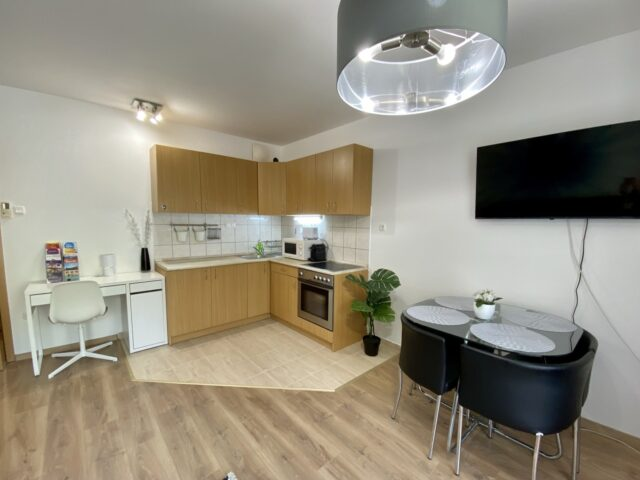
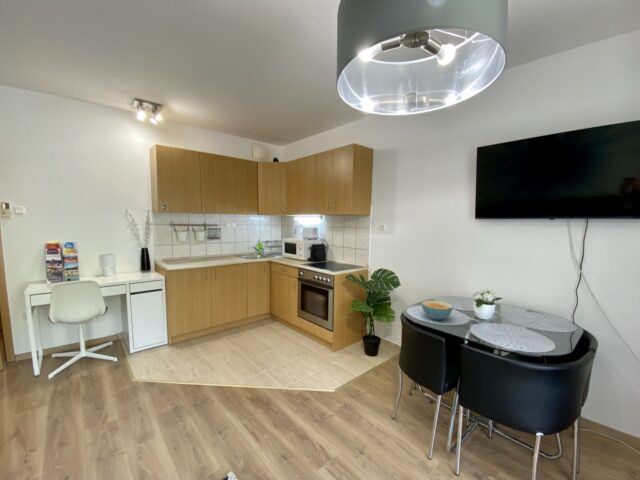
+ cereal bowl [421,300,454,321]
